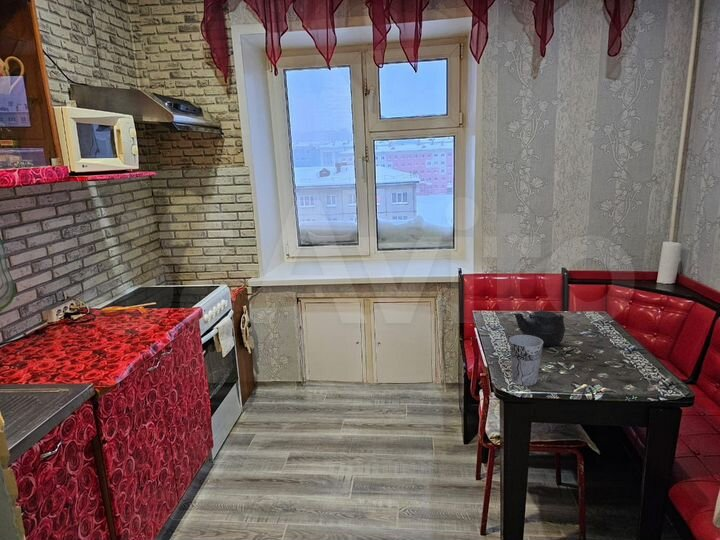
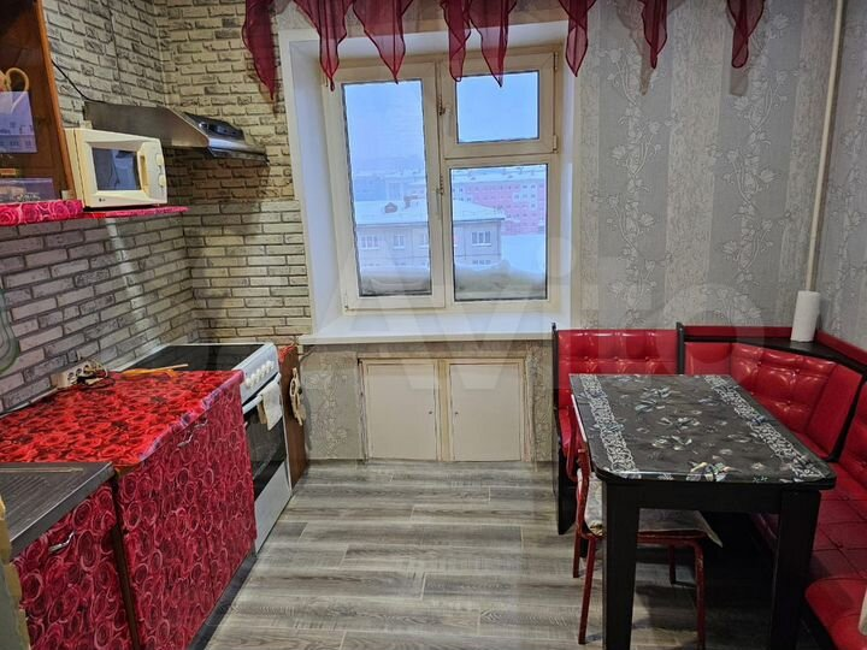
- cup [509,334,544,387]
- teapot [513,310,566,347]
